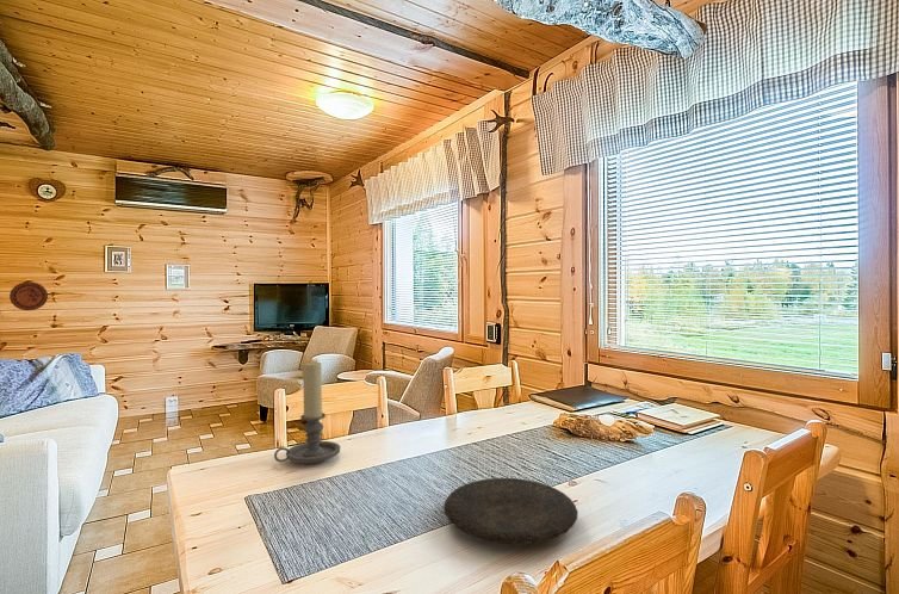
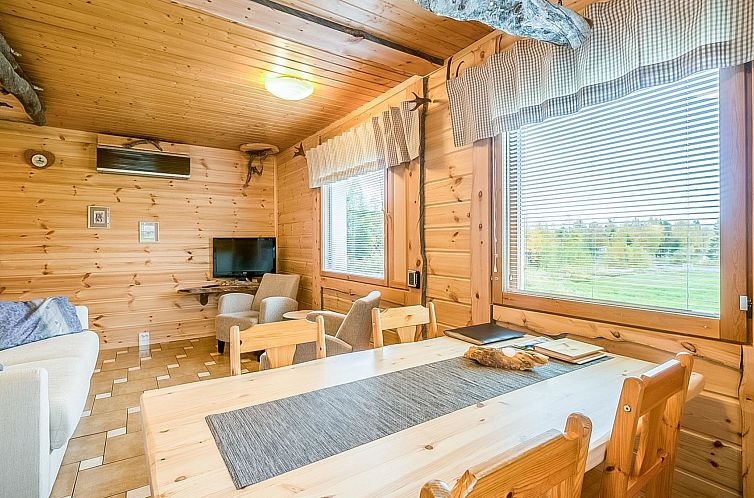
- plate [442,477,579,545]
- decorative plate [8,280,49,311]
- candle holder [273,360,341,465]
